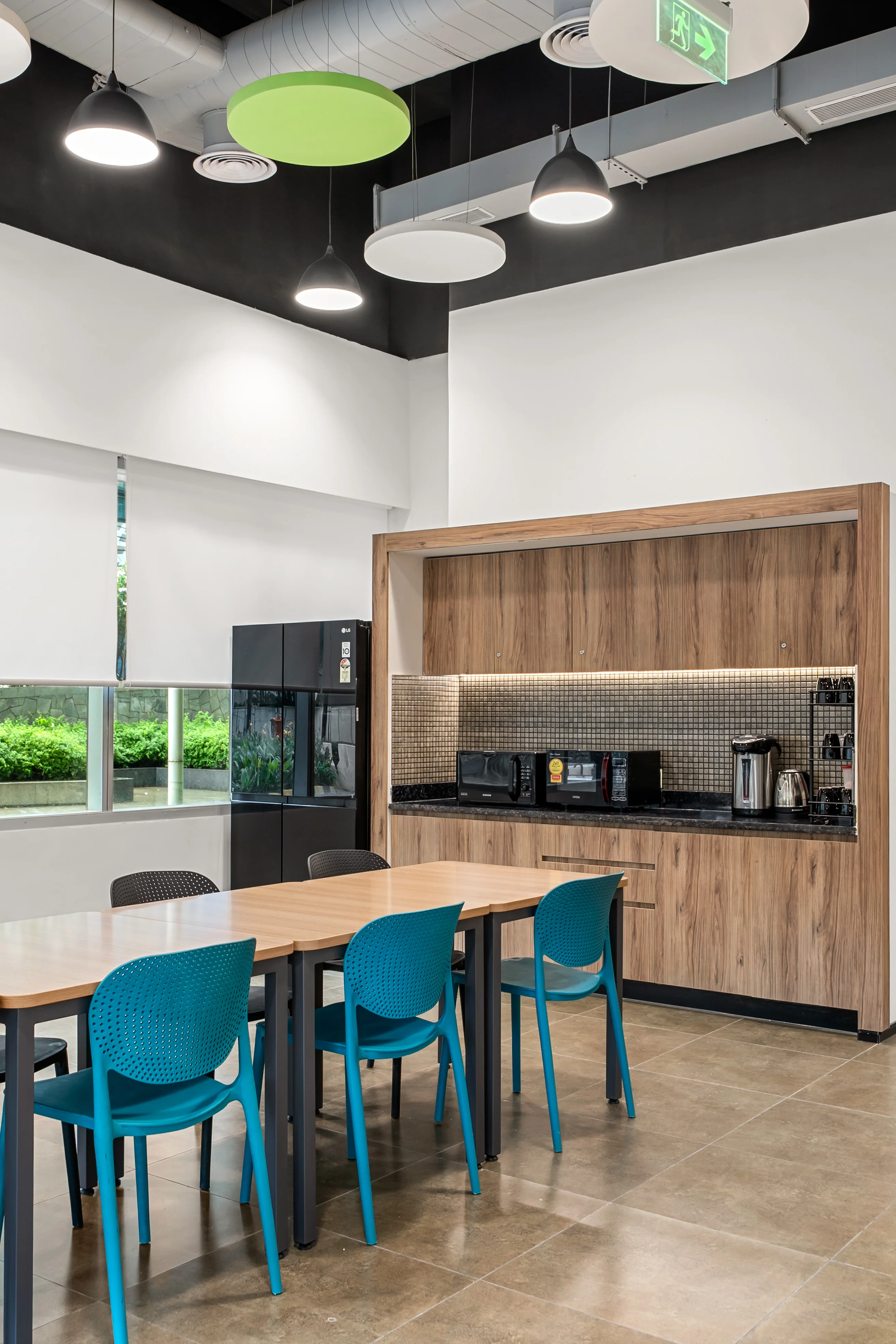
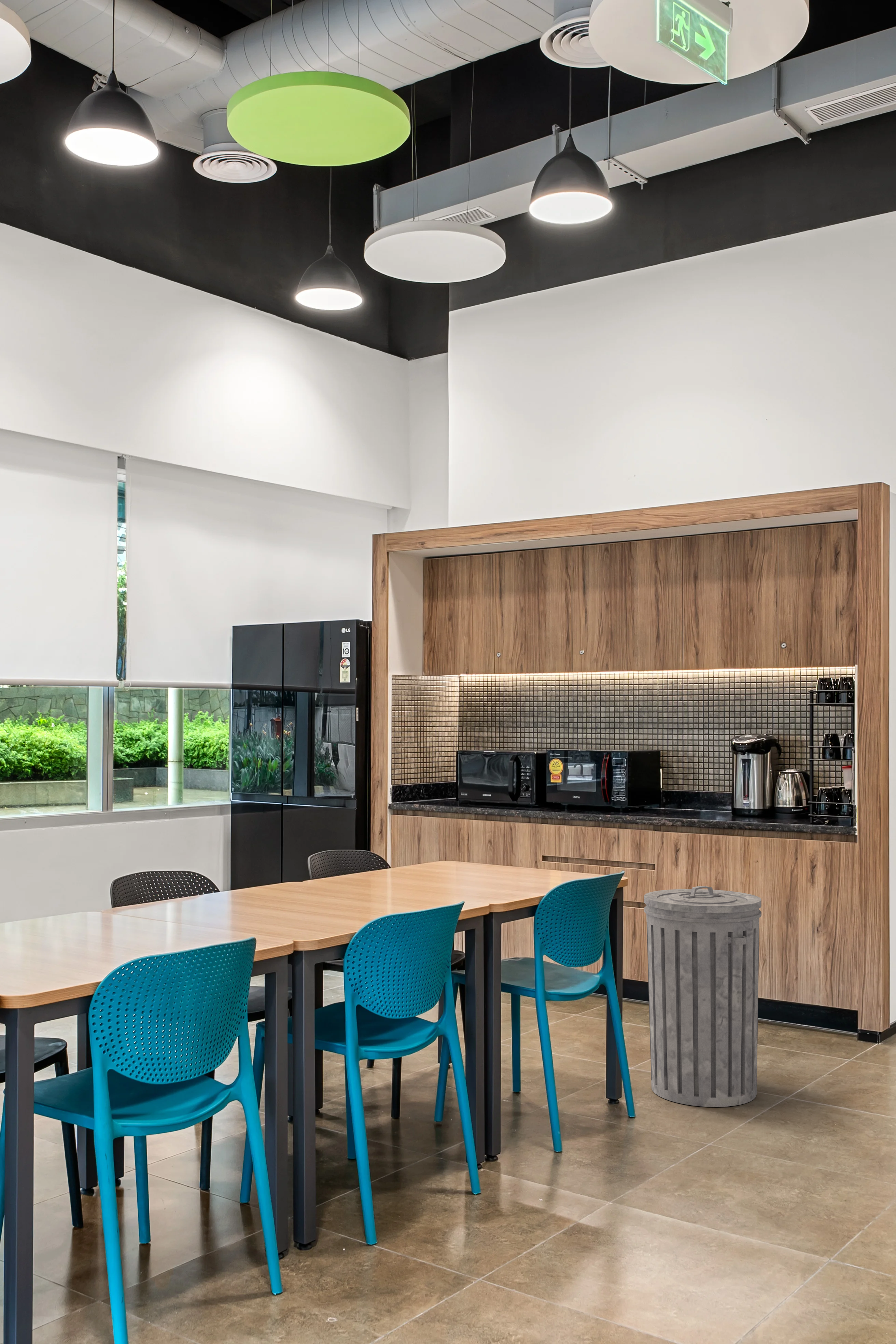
+ trash can [644,885,762,1107]
